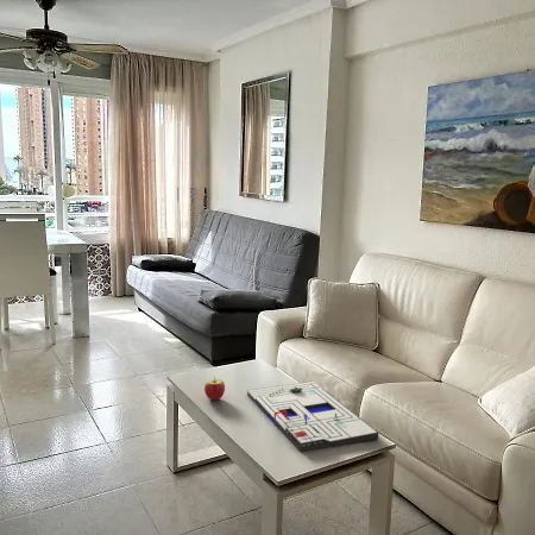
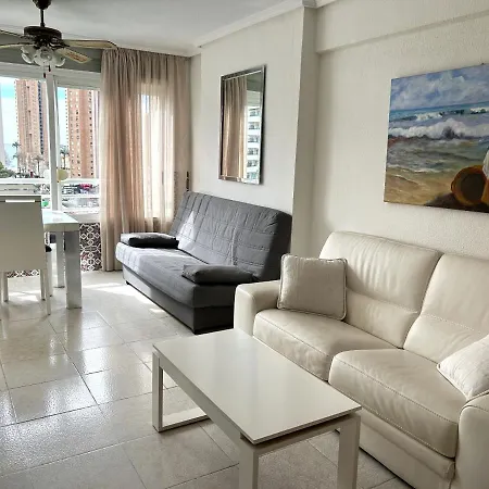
- apple [203,376,226,401]
- board game [246,380,379,453]
